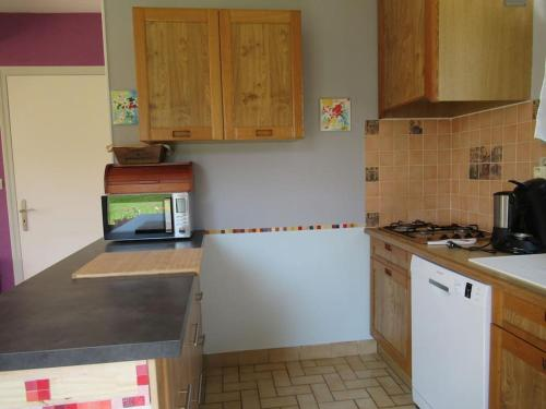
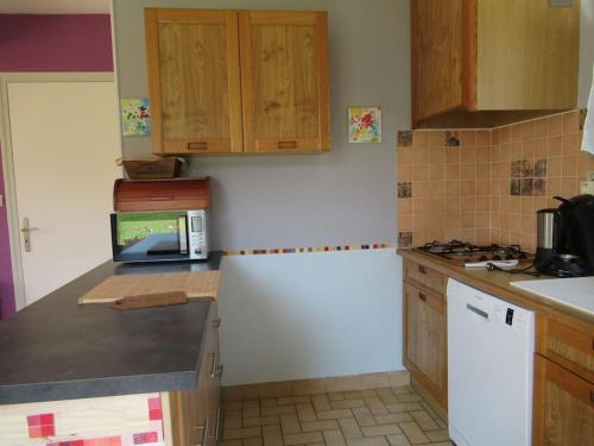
+ cutting board [110,289,188,312]
